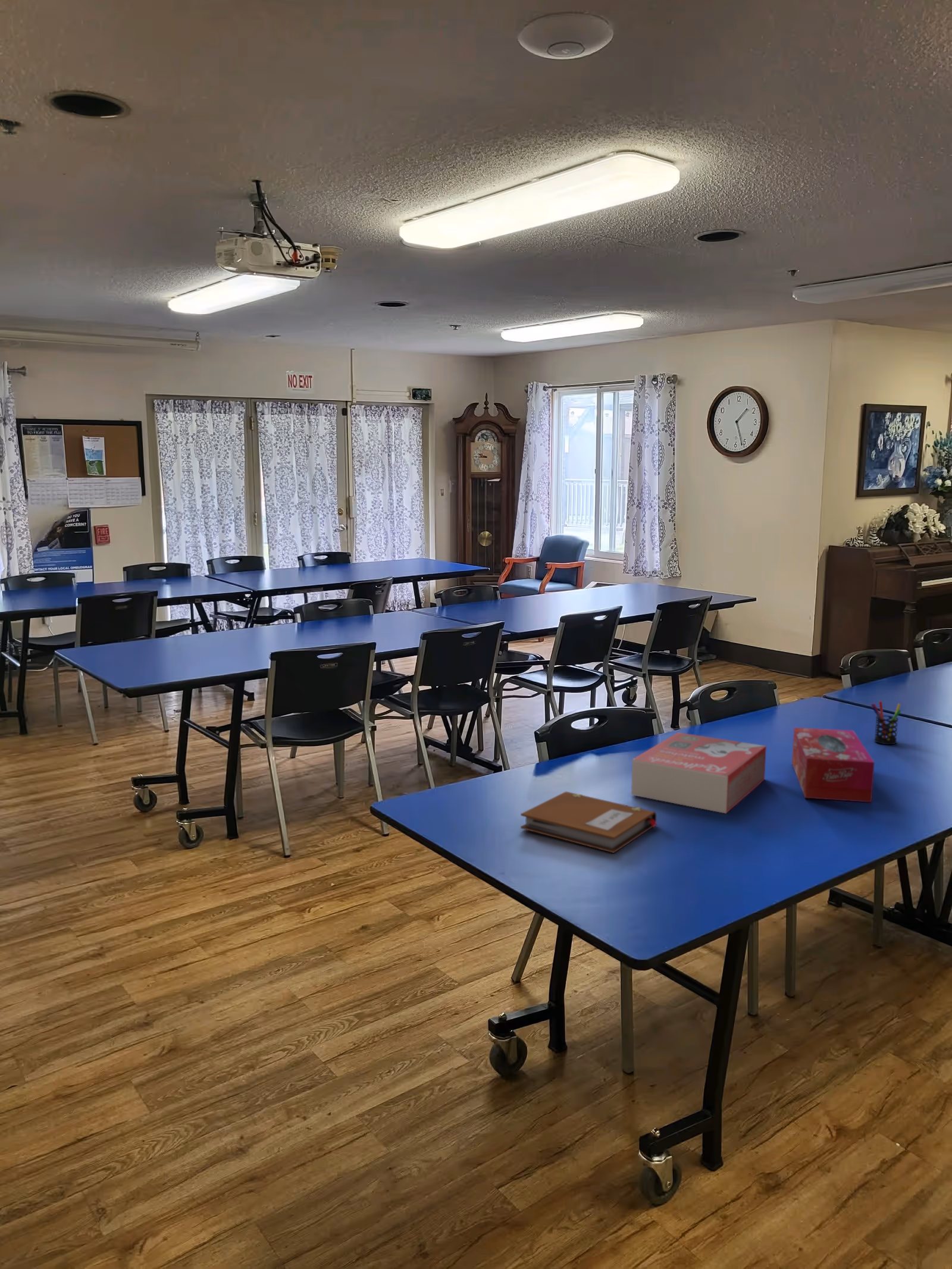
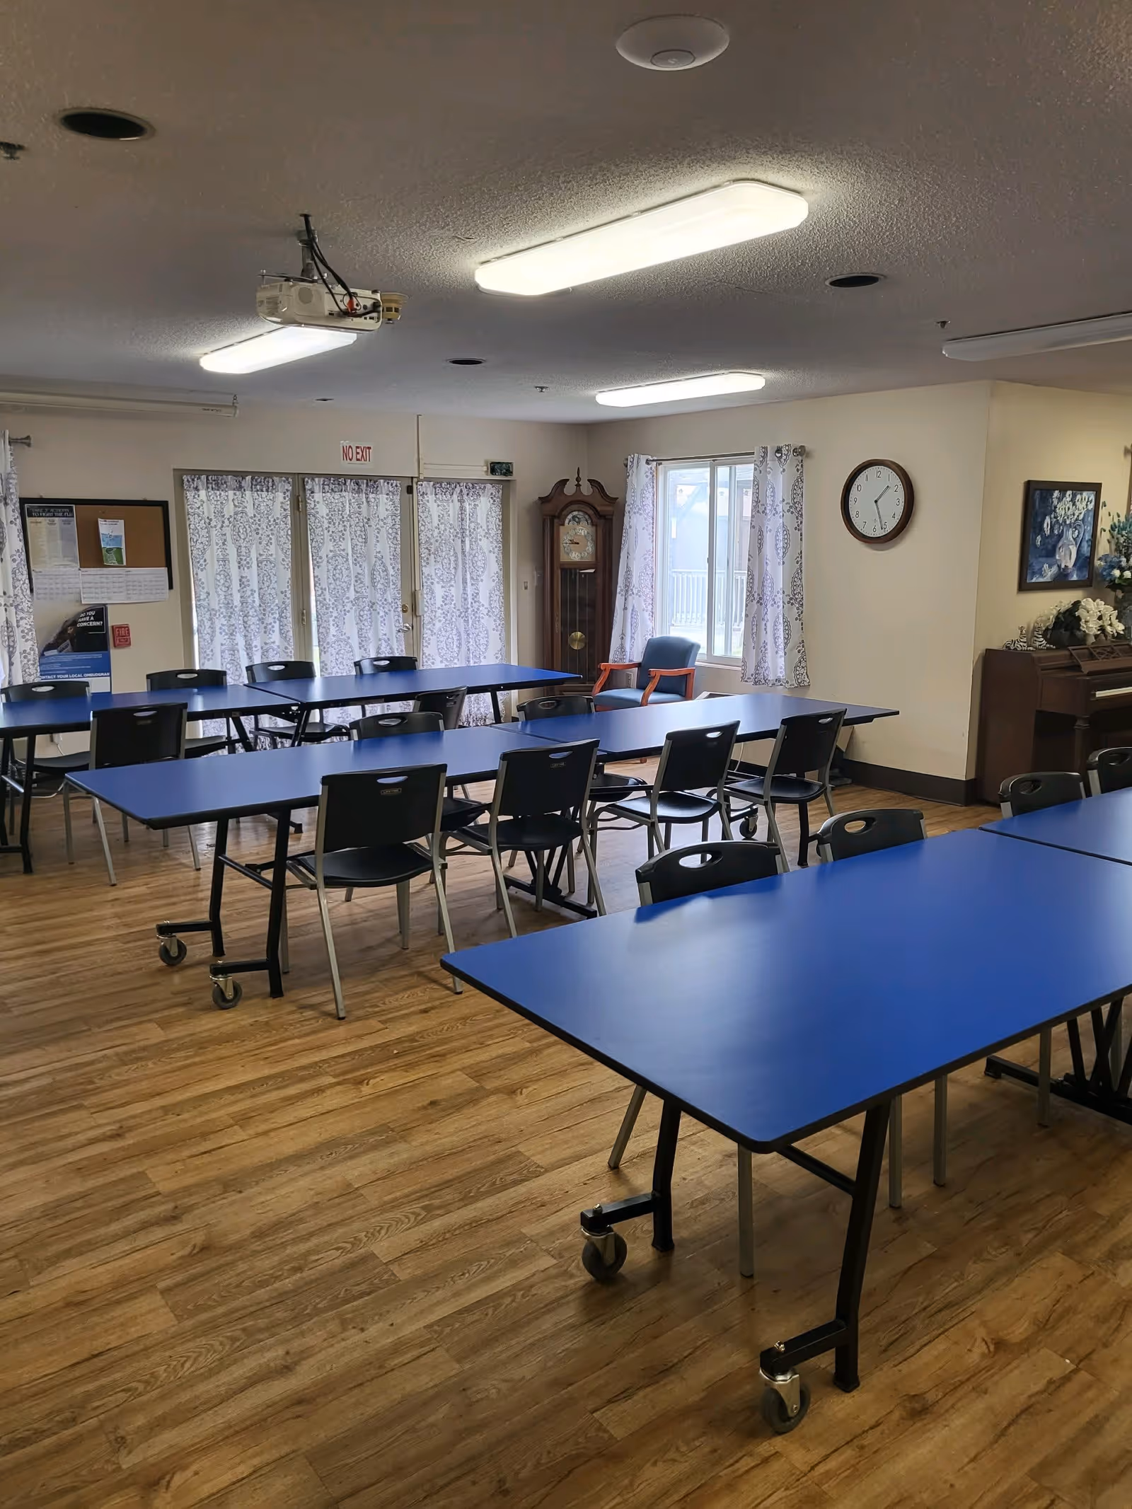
- pen holder [870,700,901,745]
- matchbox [631,732,767,814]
- notebook [520,791,658,854]
- tissue box [791,727,875,803]
